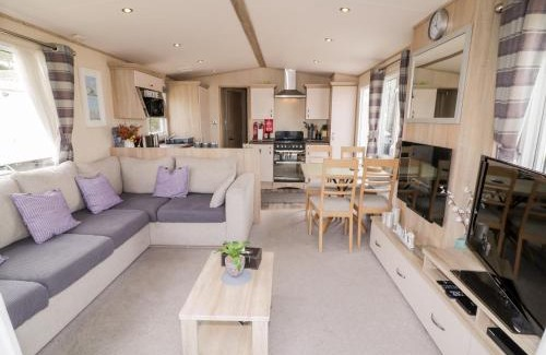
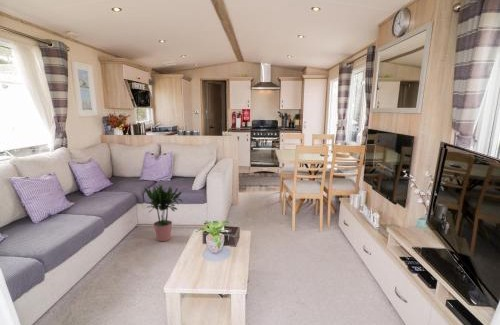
+ potted plant [144,183,184,242]
